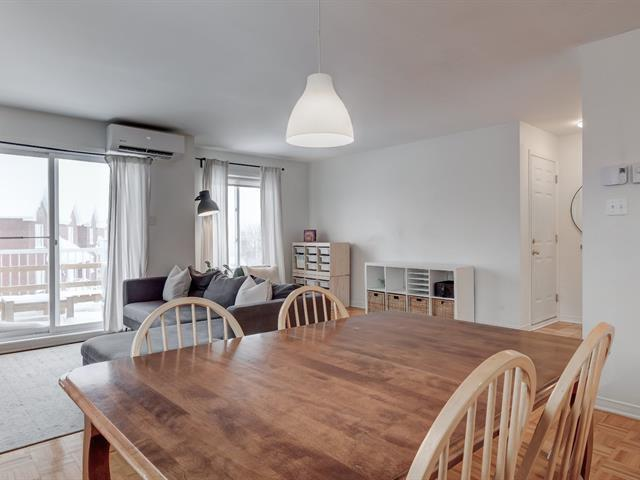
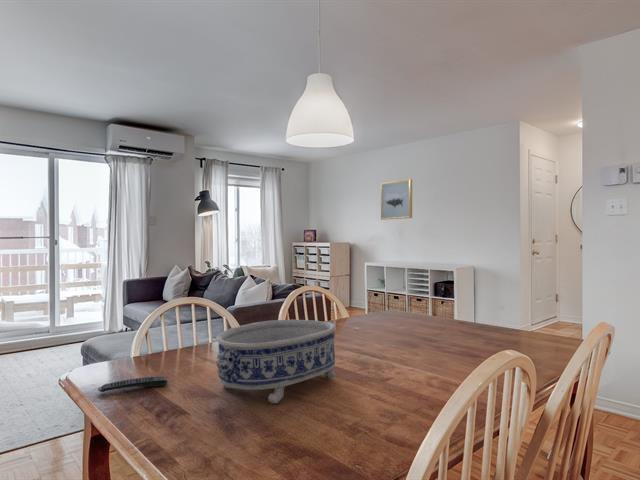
+ wall art [380,178,413,221]
+ decorative bowl [215,319,337,404]
+ remote control [97,375,168,393]
